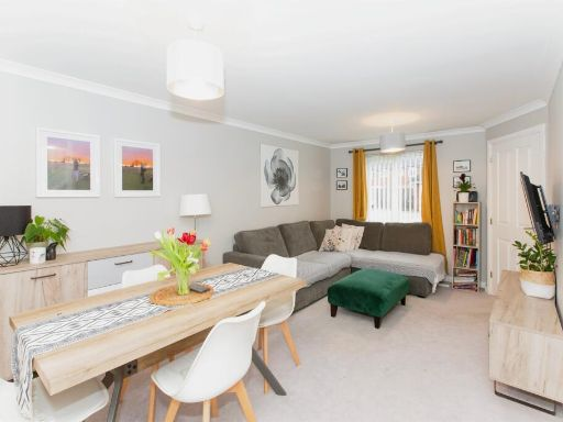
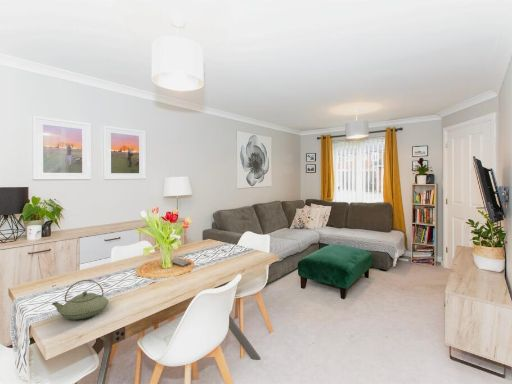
+ teapot [51,279,110,320]
